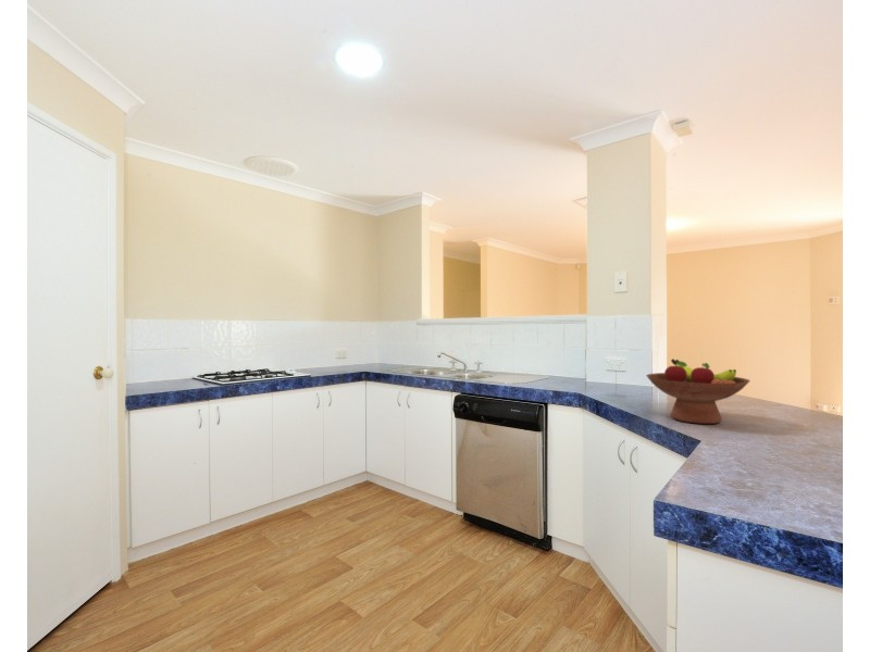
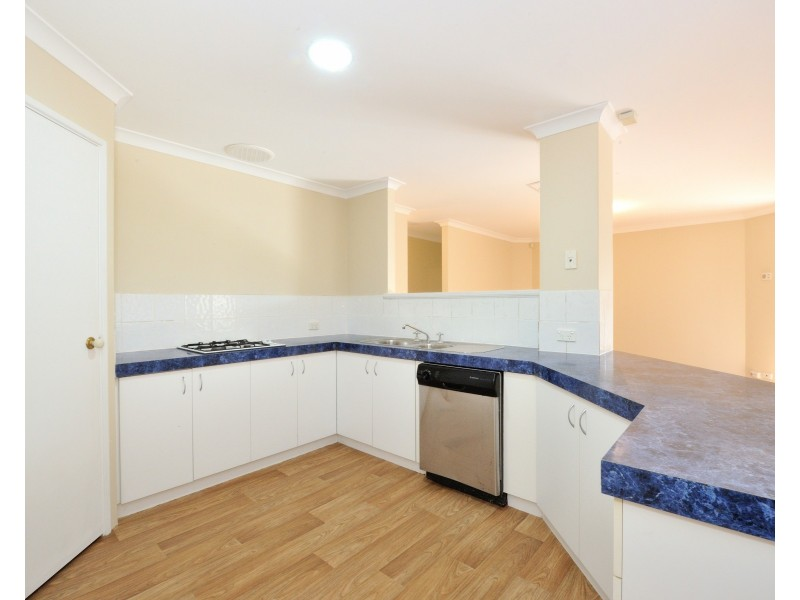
- fruit bowl [645,358,751,425]
